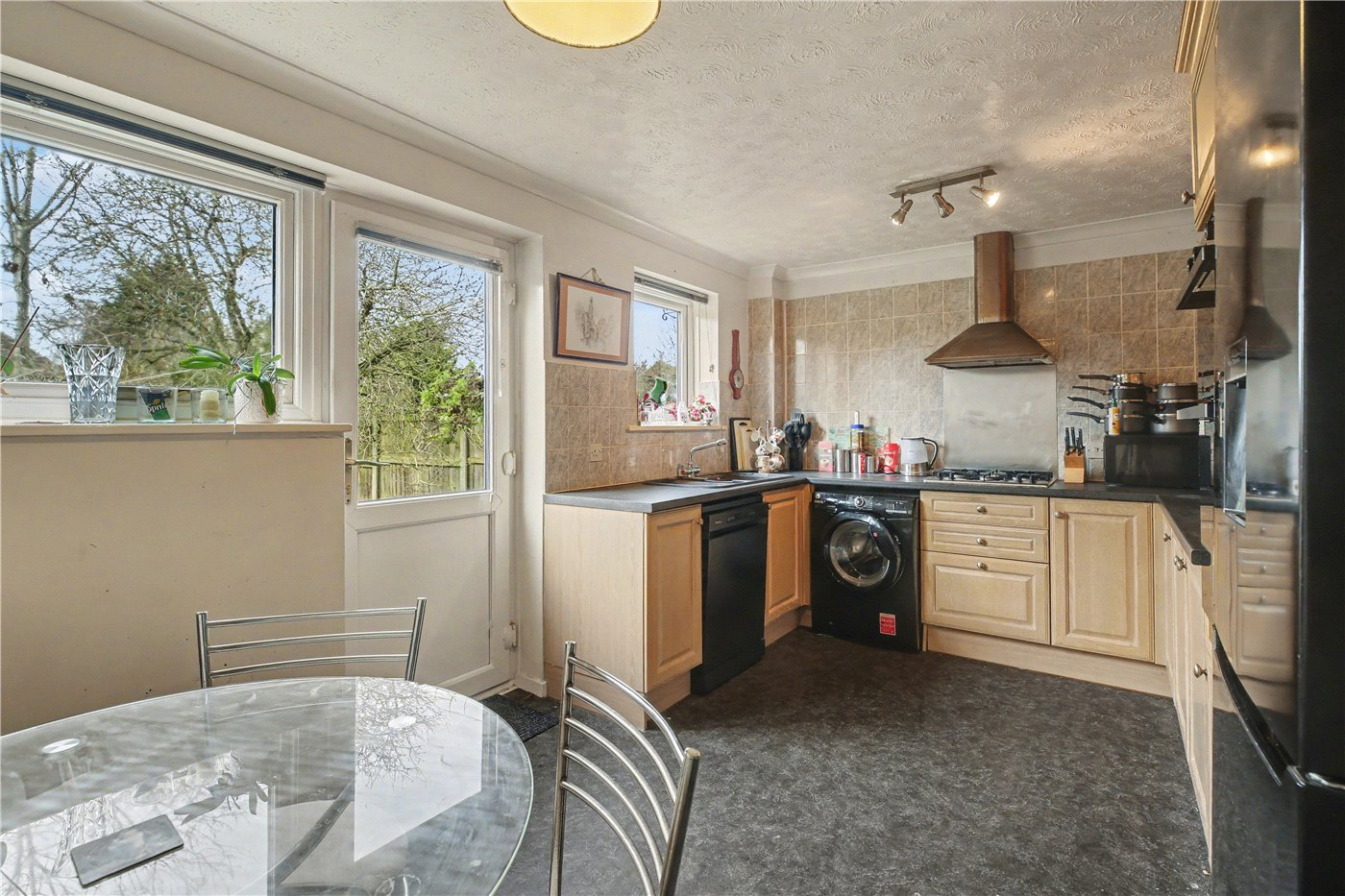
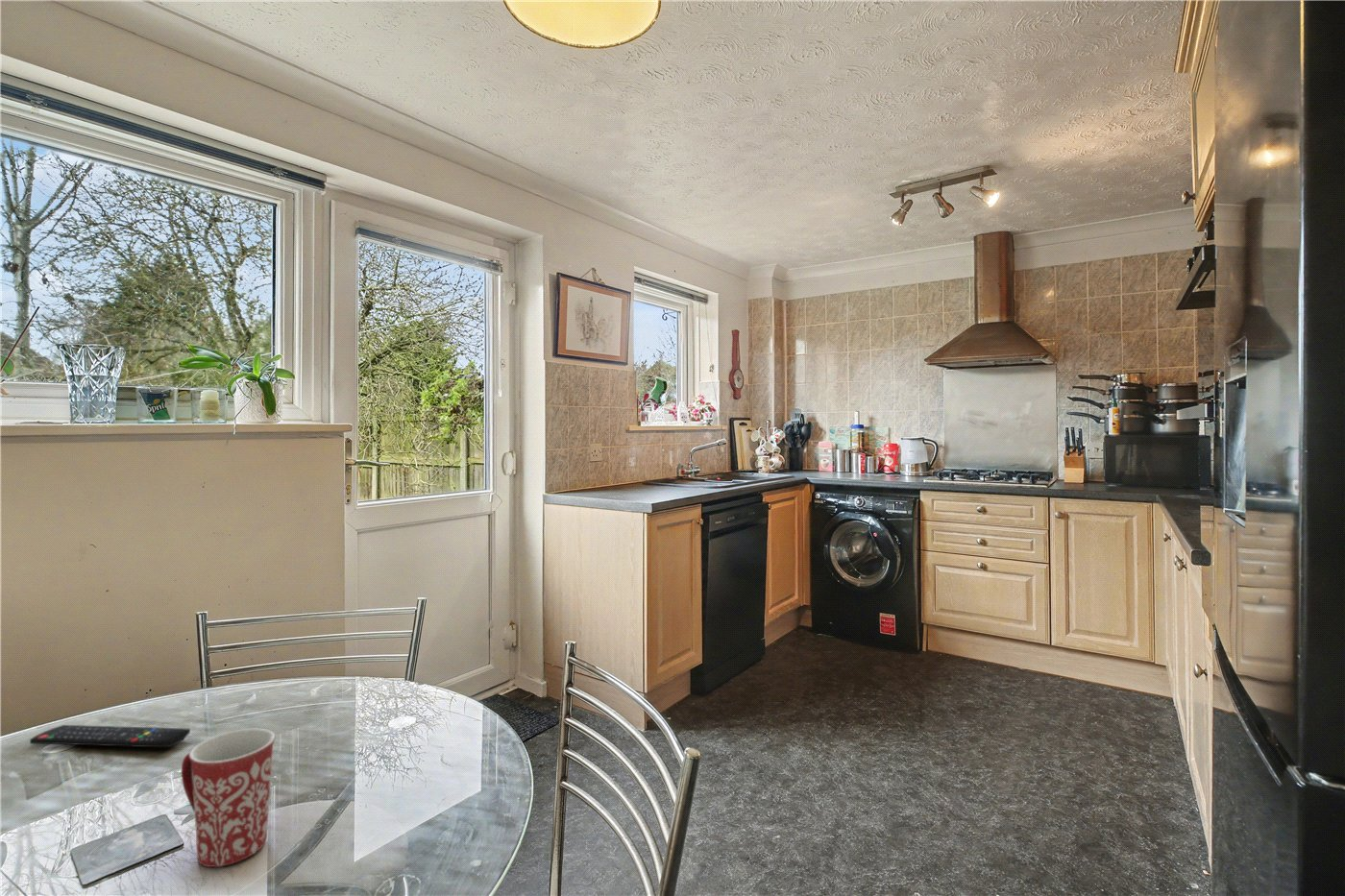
+ remote control [29,724,191,748]
+ mug [181,728,276,868]
